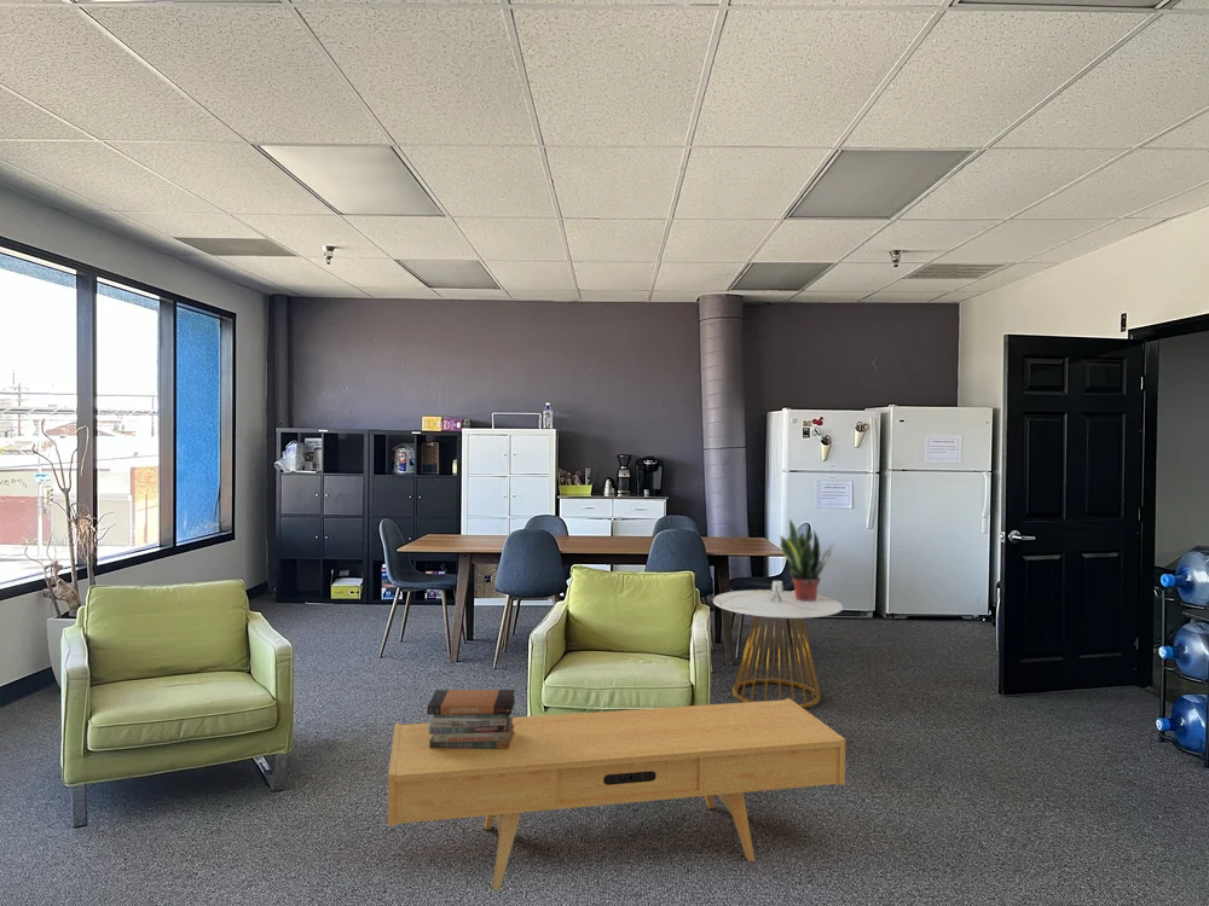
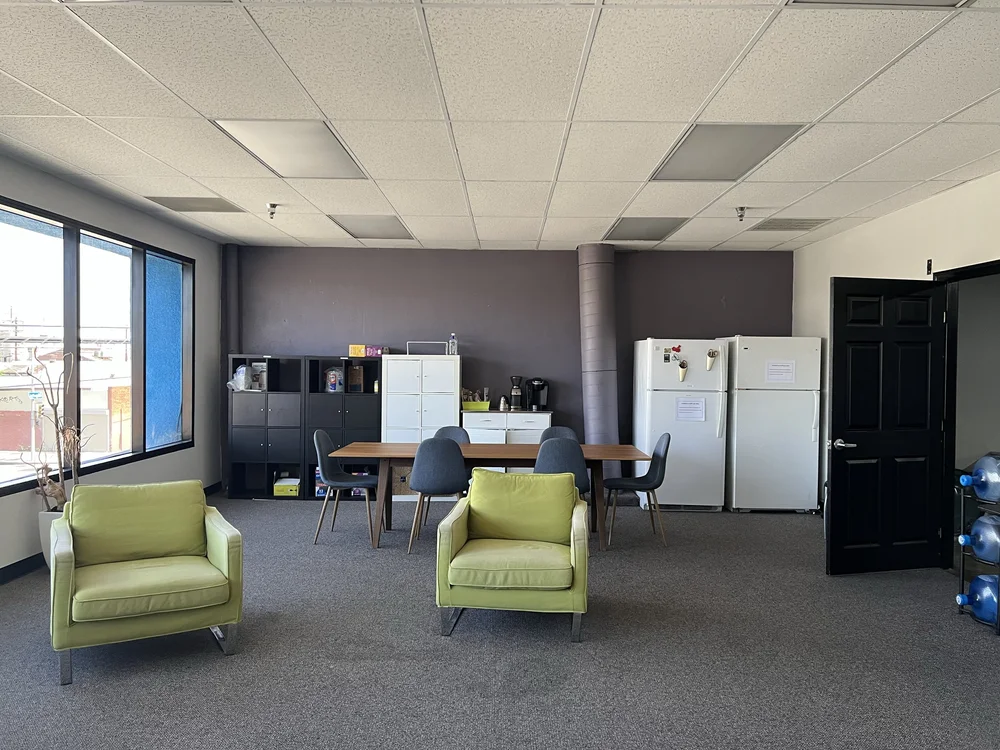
- book stack [427,689,516,749]
- potted plant [779,518,838,602]
- tv console [387,697,846,892]
- side table [712,580,844,710]
